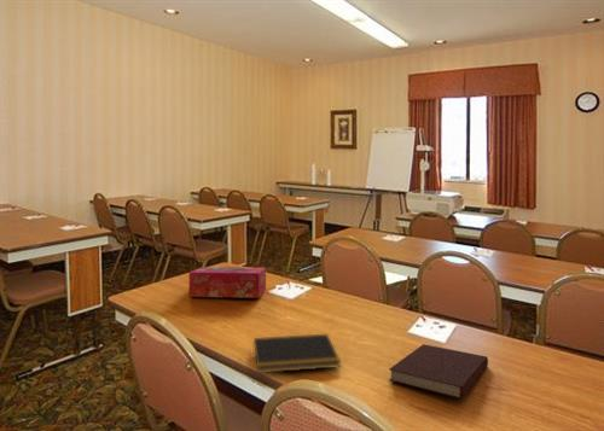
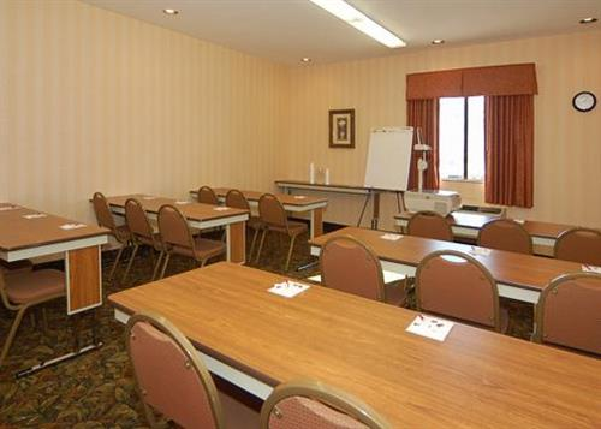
- tissue box [187,266,267,299]
- notebook [388,343,489,401]
- notepad [251,333,342,374]
